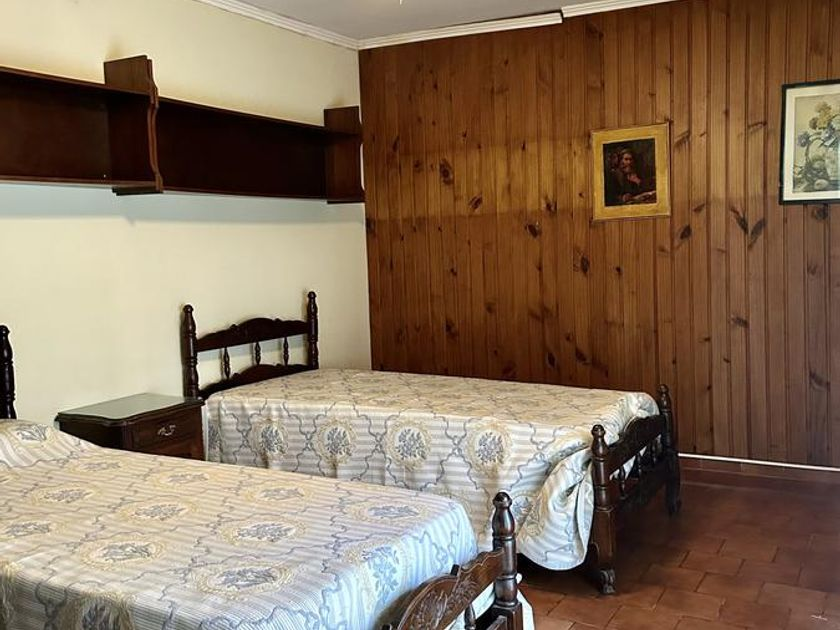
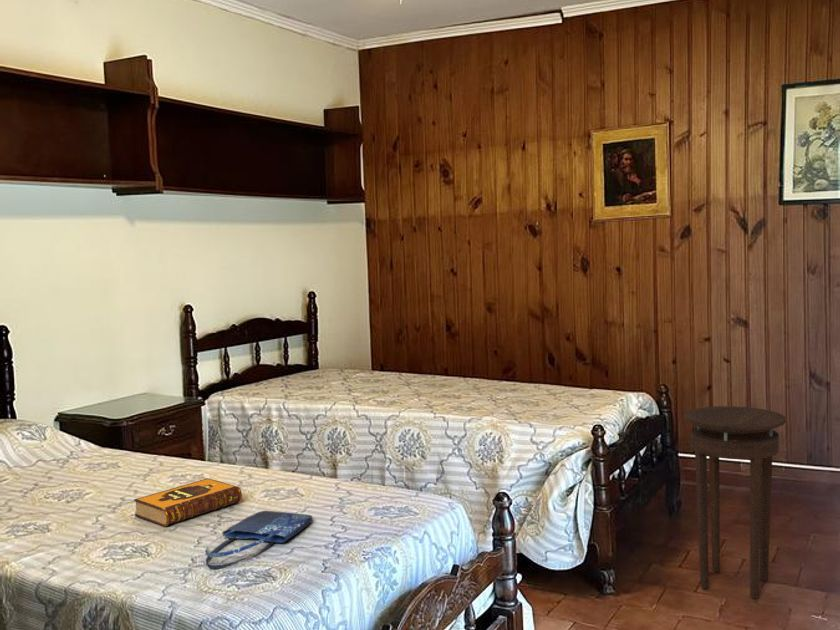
+ hardback book [133,477,243,528]
+ shopping bag [205,510,313,570]
+ stool [683,405,788,600]
